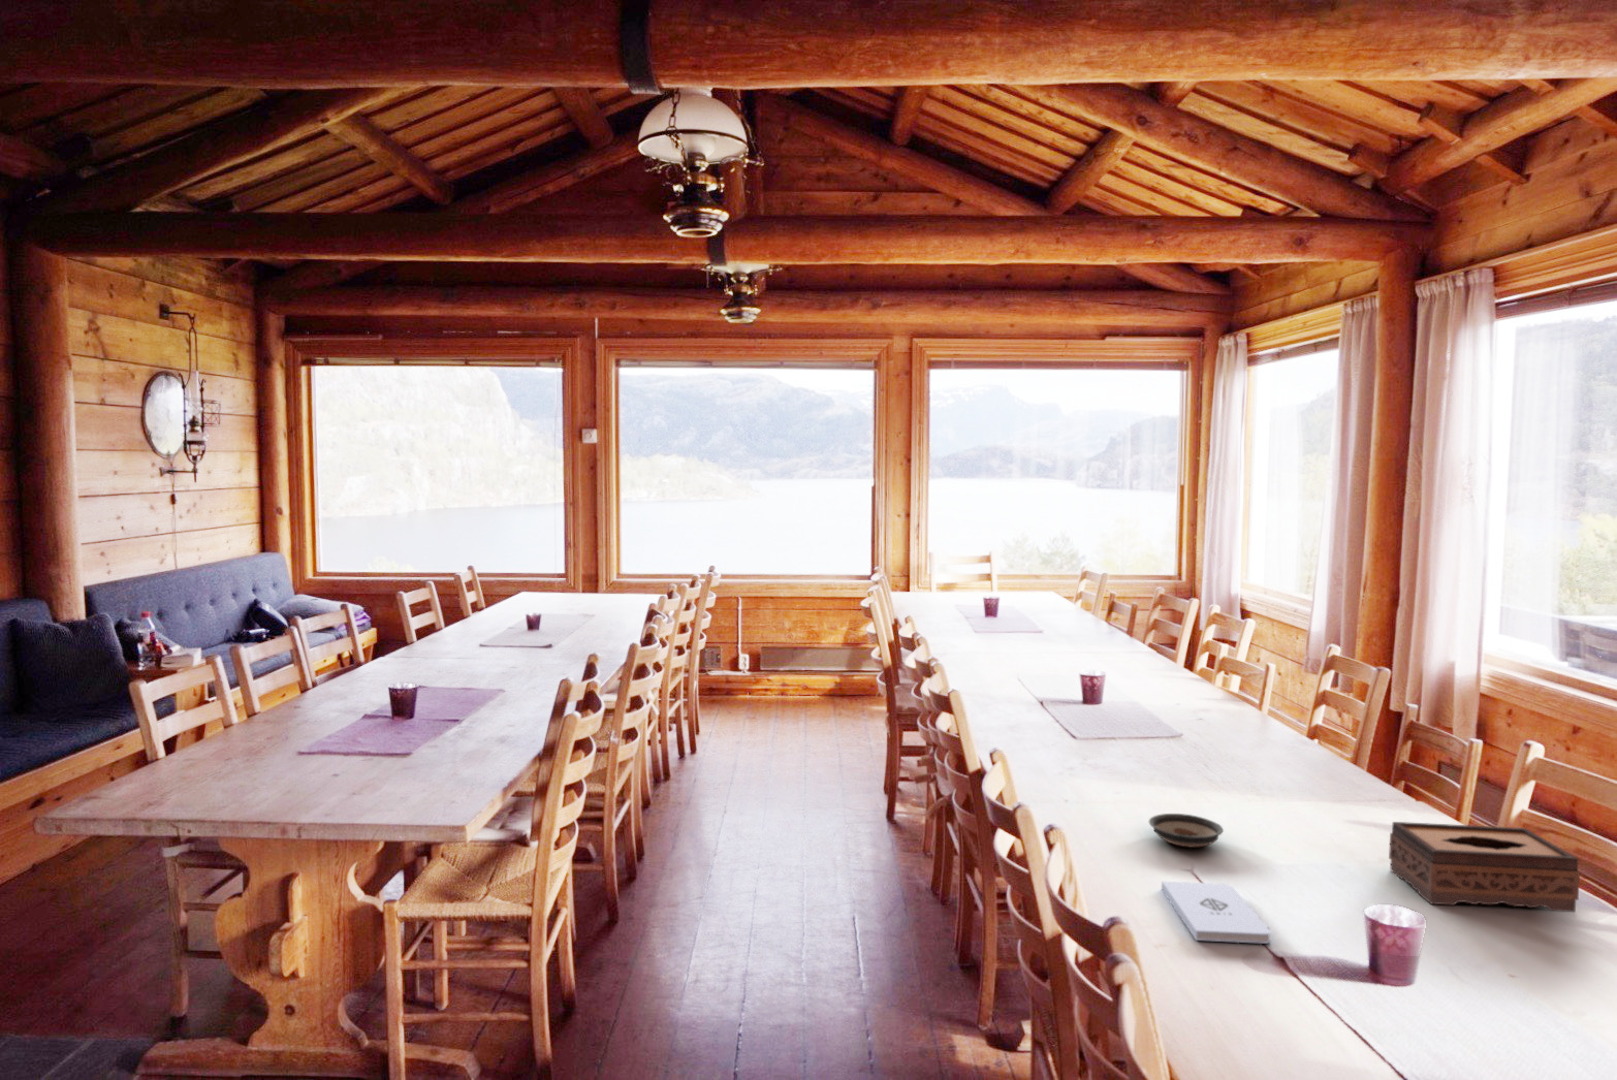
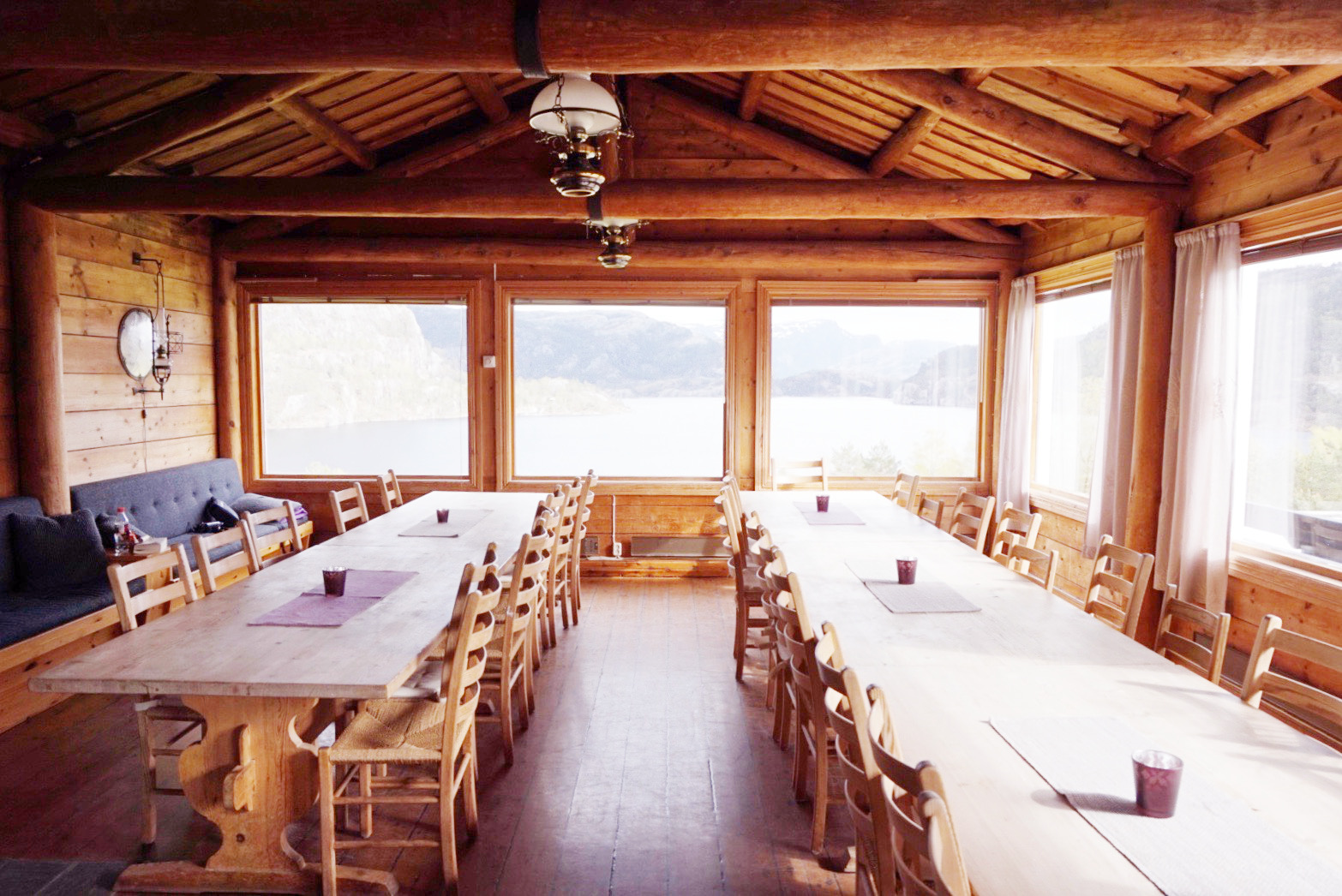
- notepad [1160,880,1272,945]
- saucer [1148,812,1224,849]
- tissue box [1388,821,1581,912]
